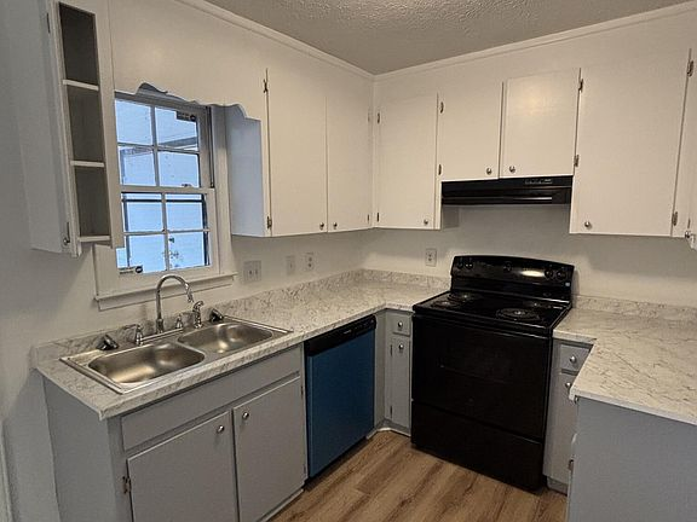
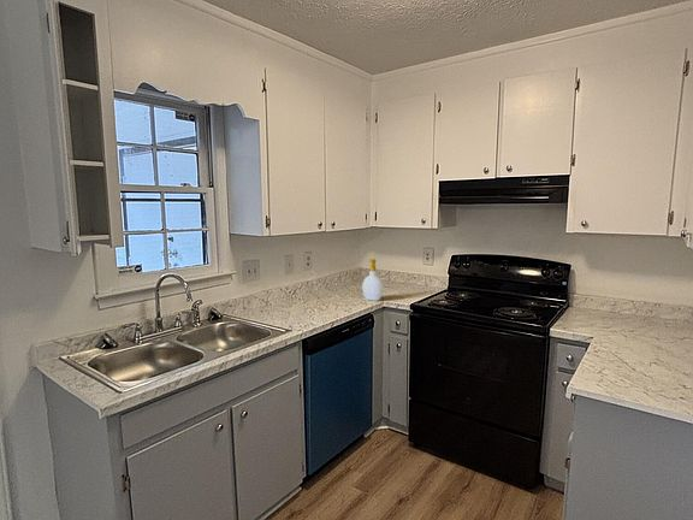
+ soap bottle [362,258,384,302]
